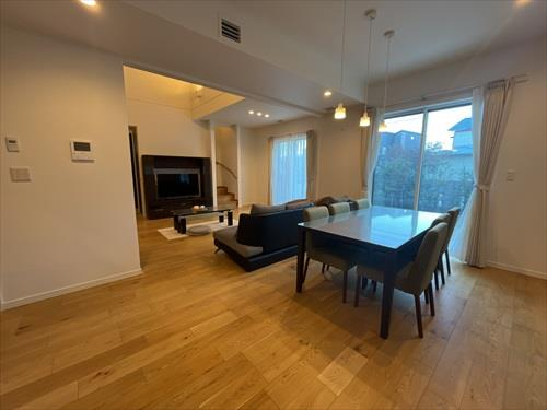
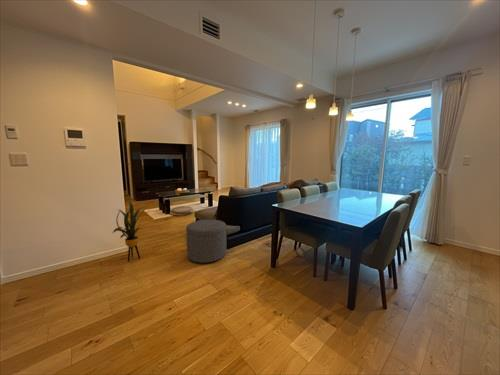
+ ottoman [185,219,227,264]
+ house plant [111,199,156,263]
